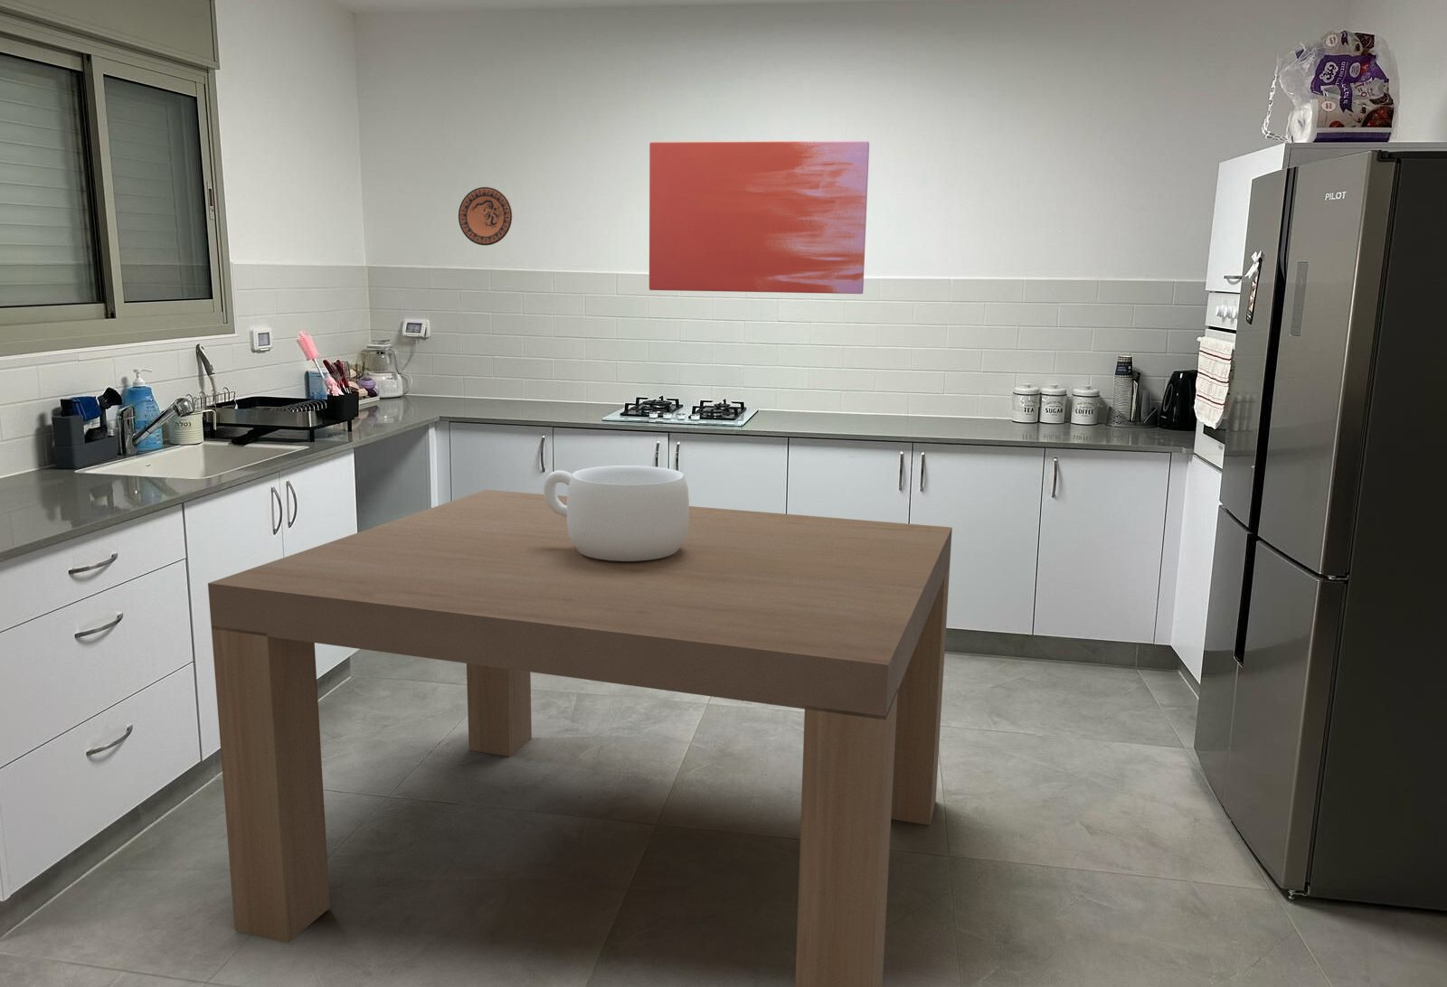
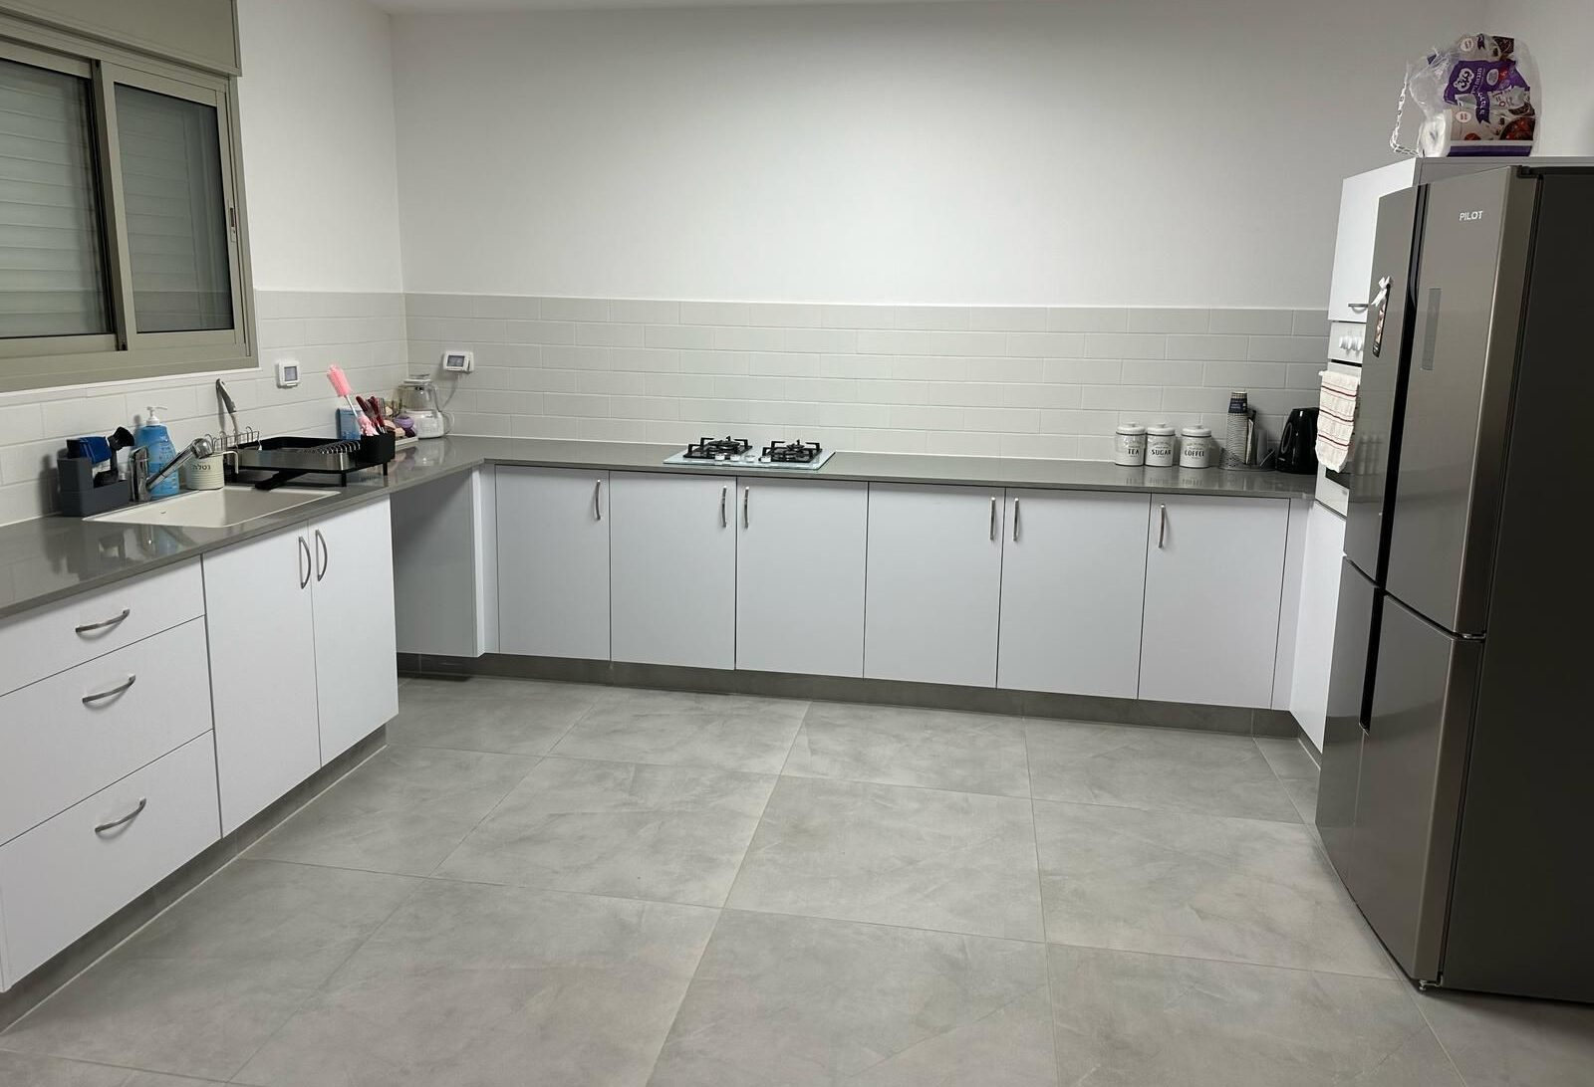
- decorative plate [457,186,512,246]
- dining table [207,465,953,987]
- wall art [649,140,870,295]
